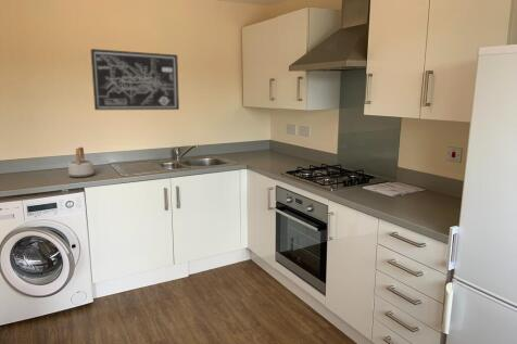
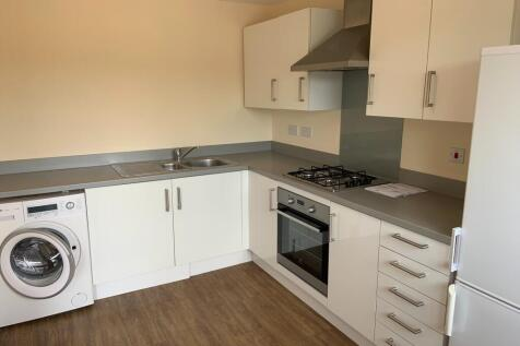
- wall art [90,48,180,111]
- teapot [67,146,94,178]
